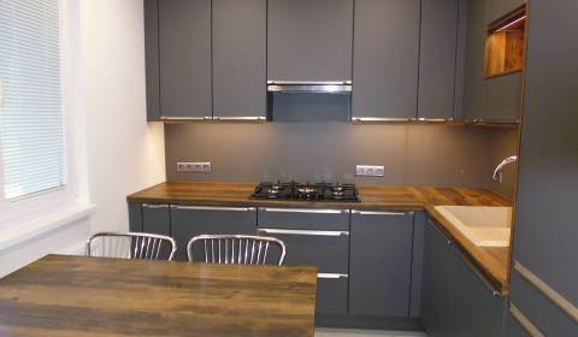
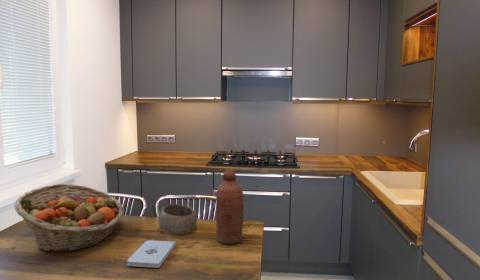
+ notepad [126,239,177,269]
+ bottle [215,167,245,245]
+ bowl [158,203,198,235]
+ fruit basket [13,183,125,253]
